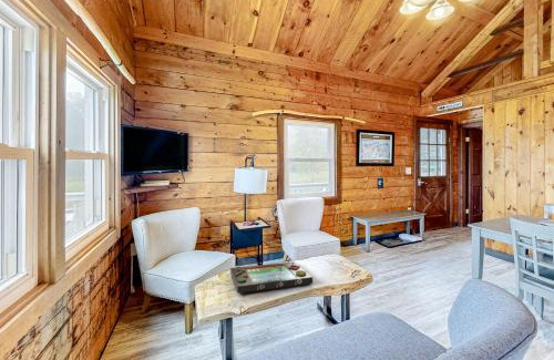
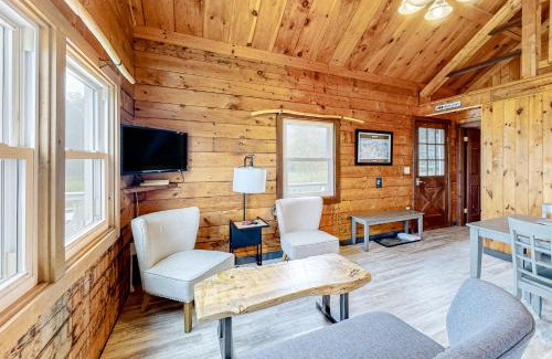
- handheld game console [229,260,314,295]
